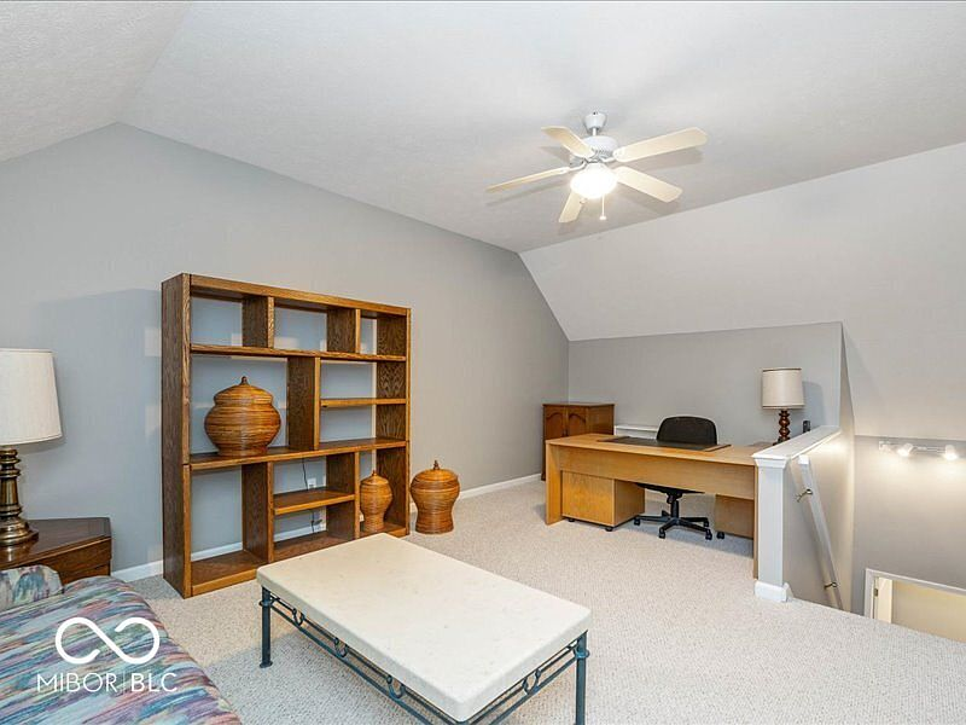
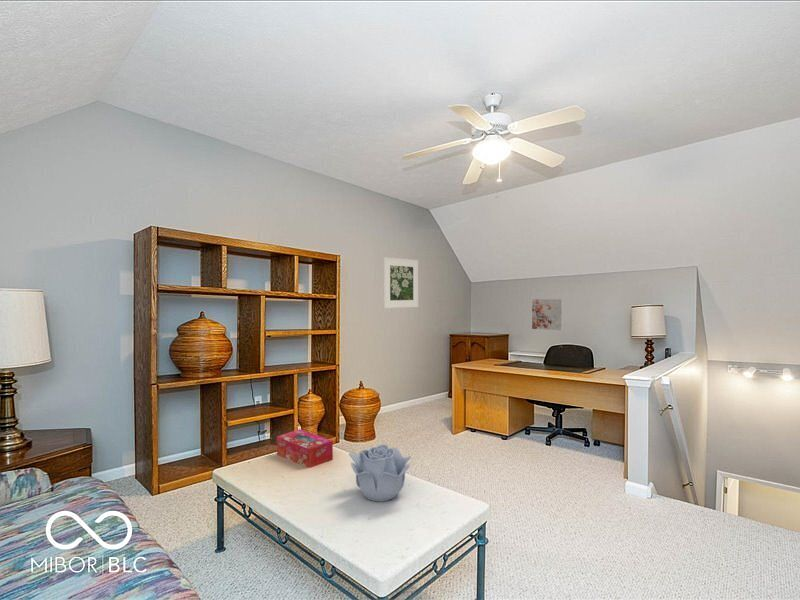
+ tissue box [276,429,334,469]
+ decorative bowl [348,443,412,503]
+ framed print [383,256,419,309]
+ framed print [531,298,564,332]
